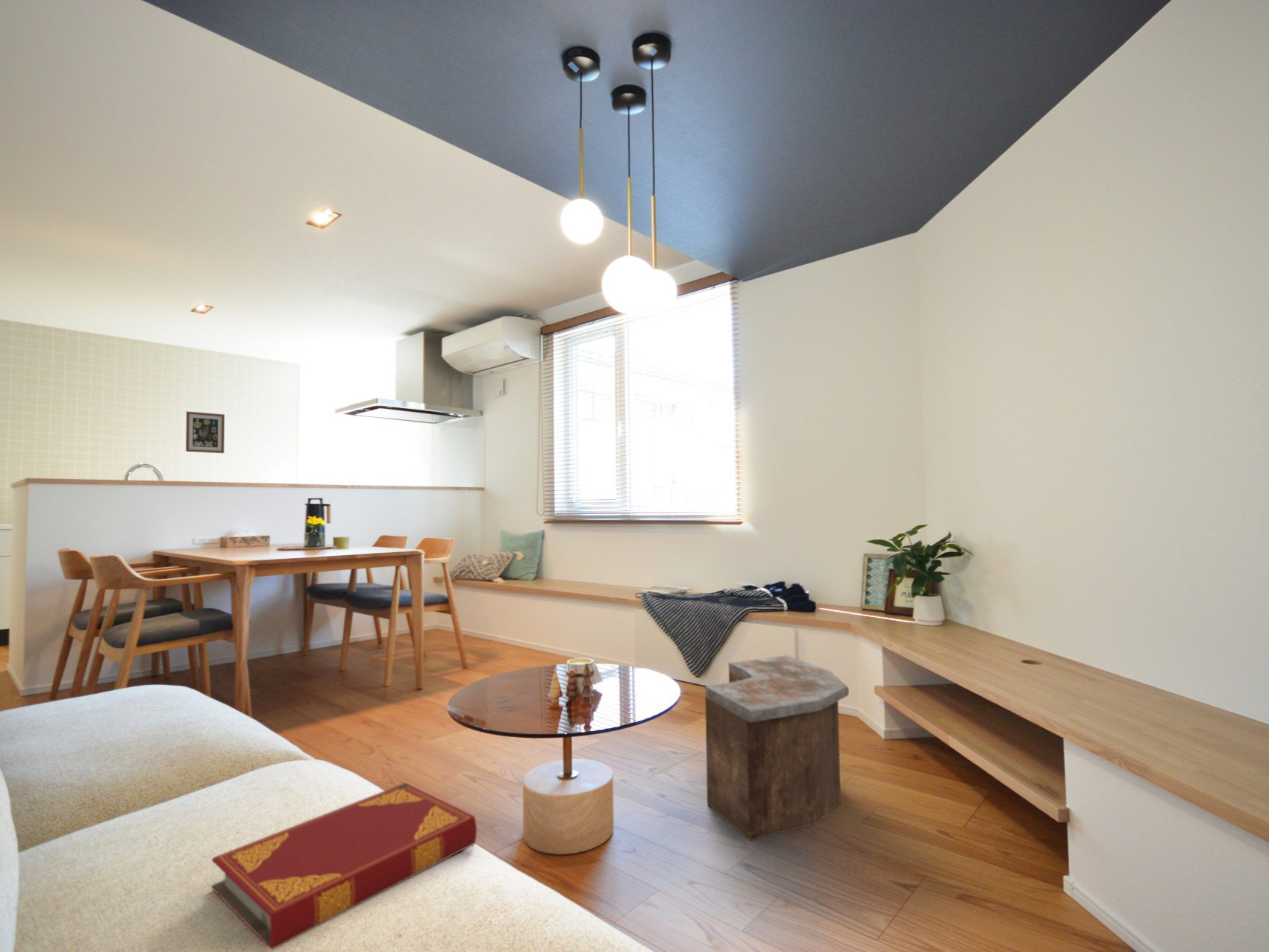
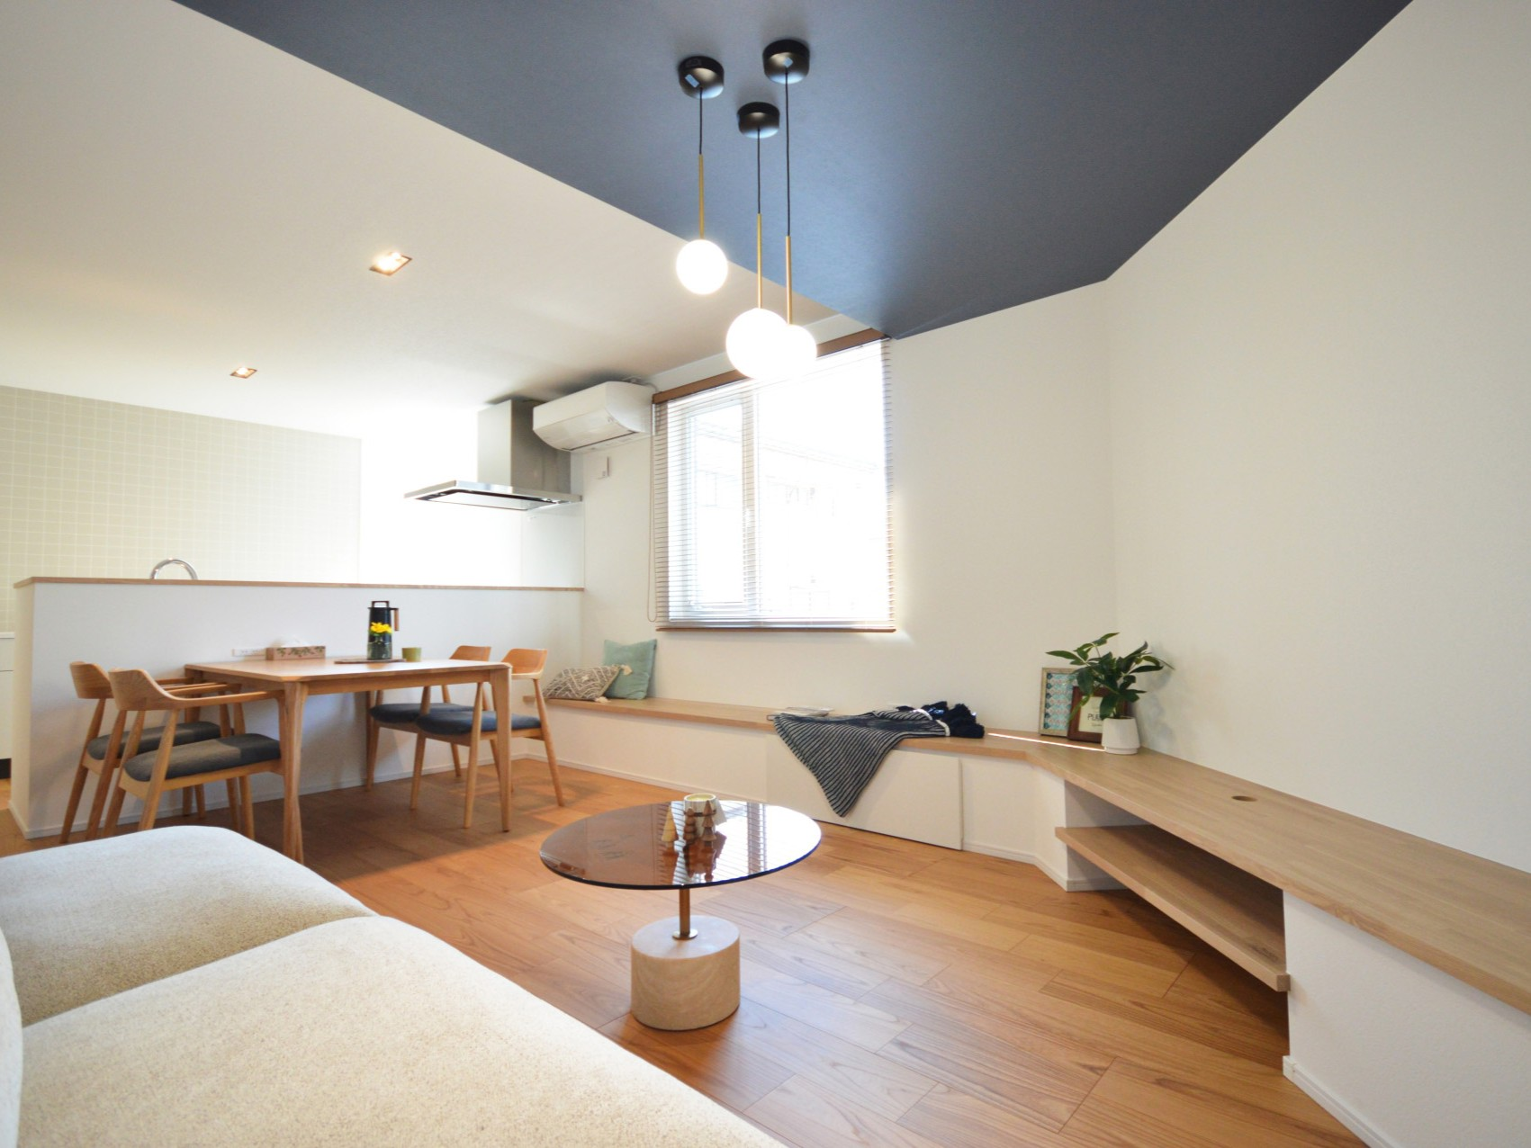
- wall art [185,410,225,454]
- hardback book [210,782,477,950]
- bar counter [704,654,850,842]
